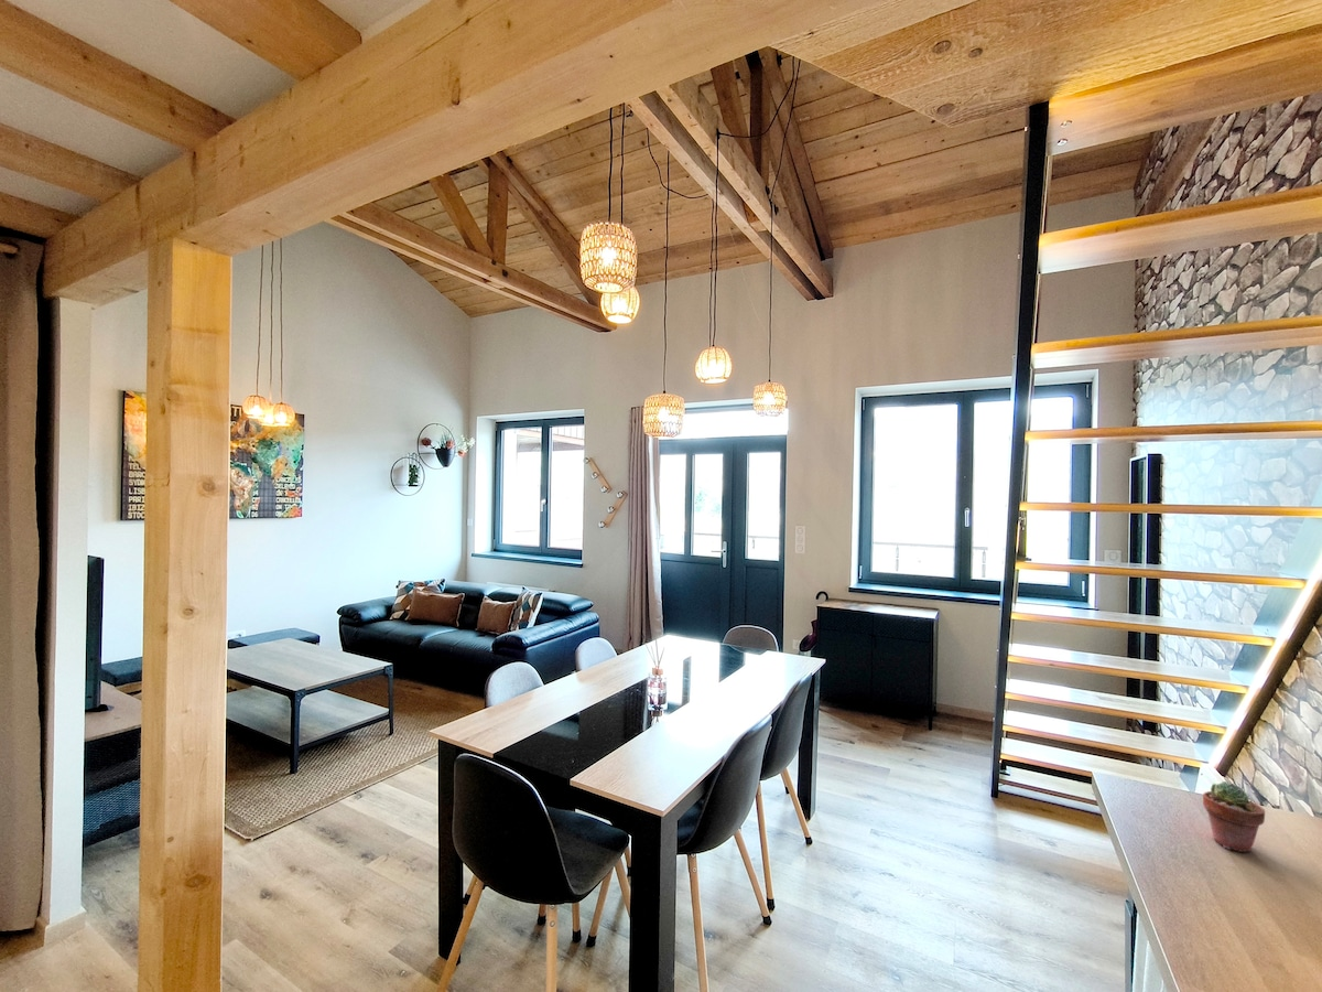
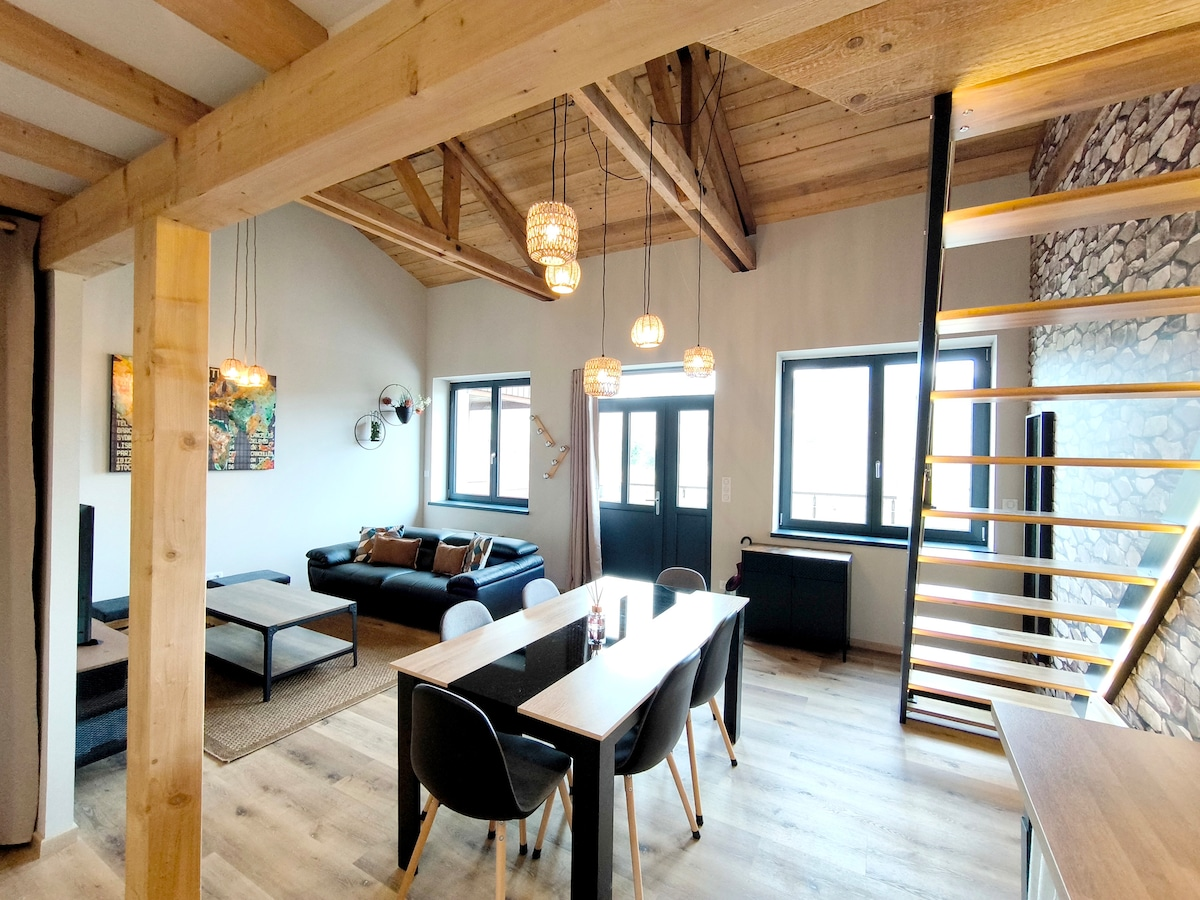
- potted succulent [1202,780,1266,853]
